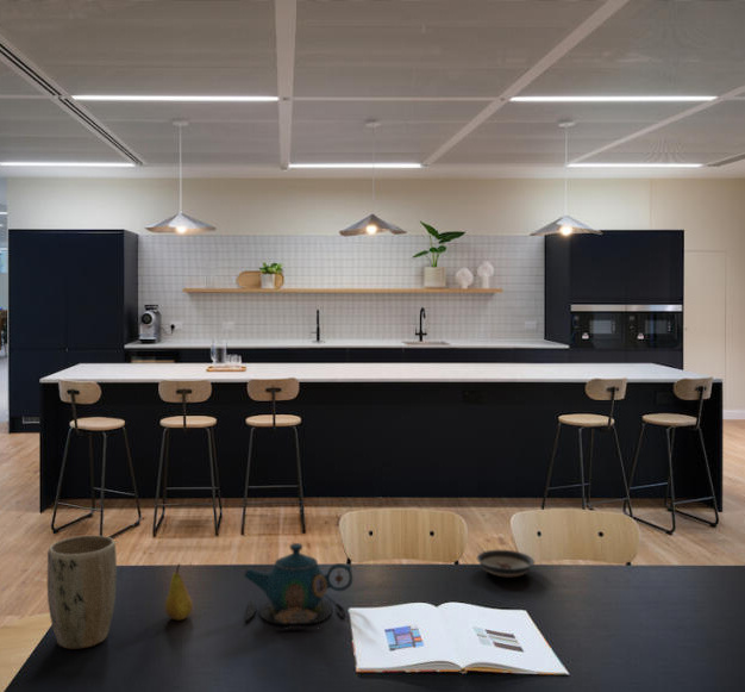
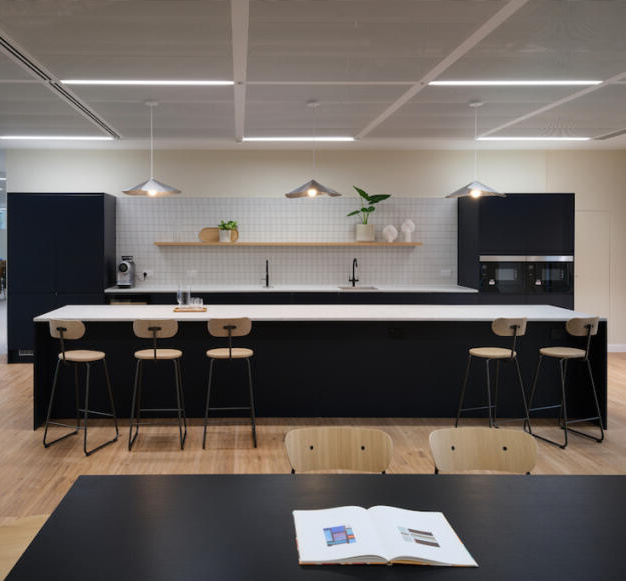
- teapot [243,542,353,631]
- saucer [476,549,536,579]
- fruit [164,562,194,621]
- plant pot [46,534,118,650]
